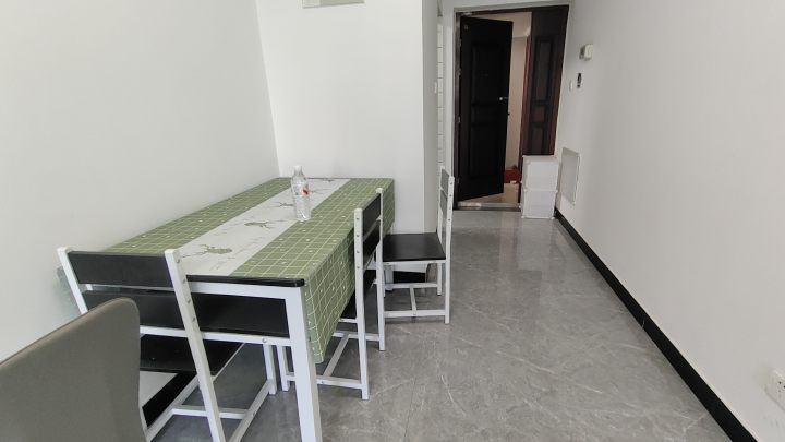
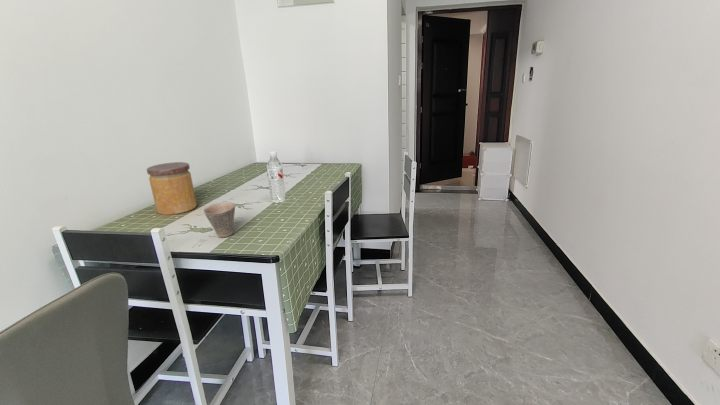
+ cup [203,201,236,238]
+ jar [146,161,198,216]
